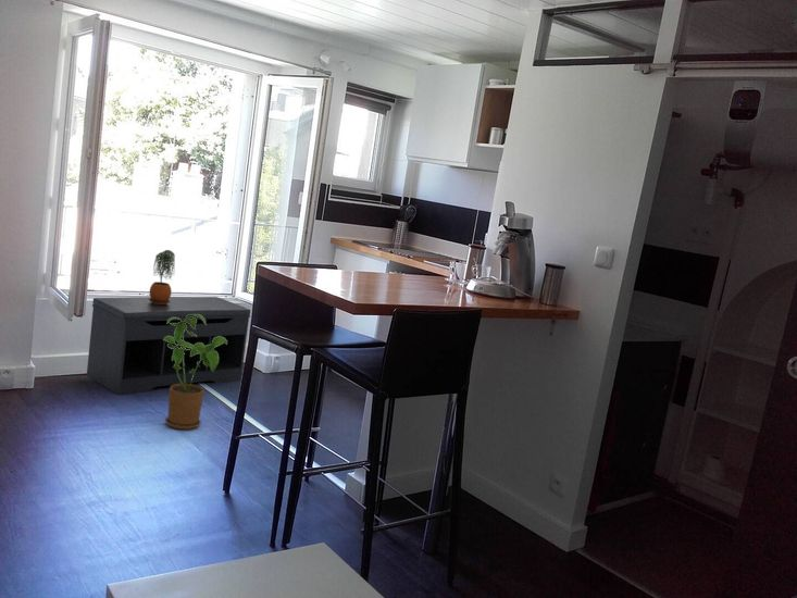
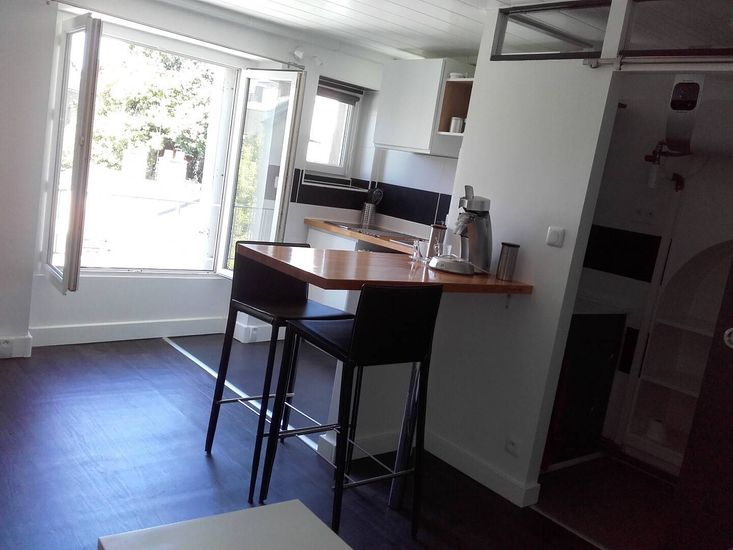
- potted plant [148,249,176,304]
- house plant [163,314,227,431]
- bench [86,296,251,396]
